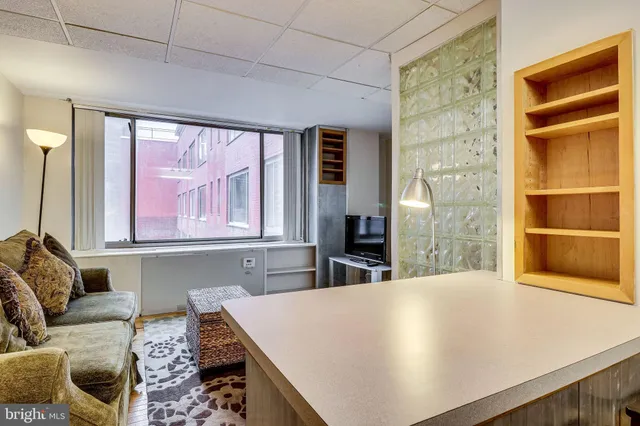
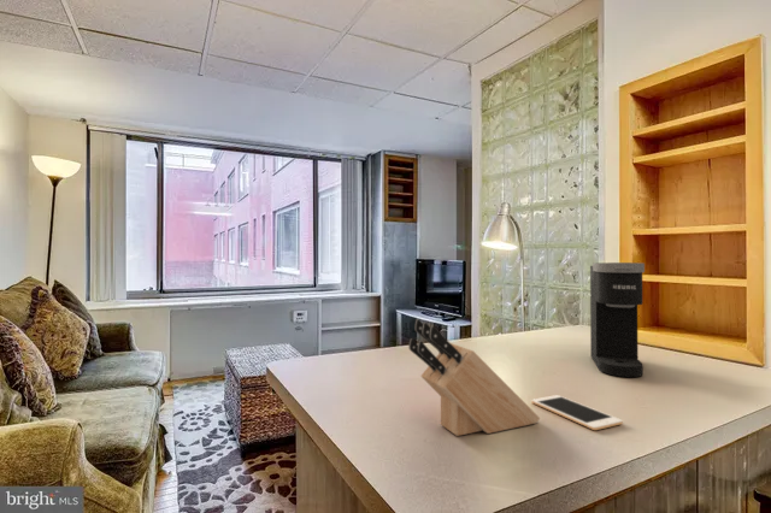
+ knife block [407,318,541,437]
+ cell phone [530,394,624,431]
+ coffee maker [589,261,646,378]
